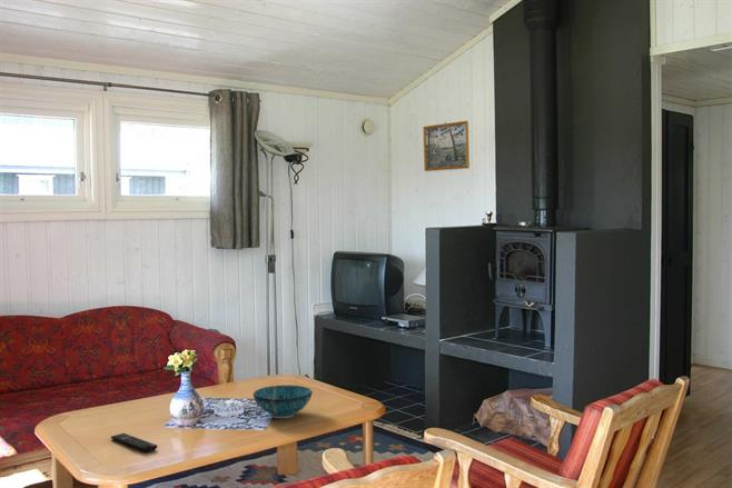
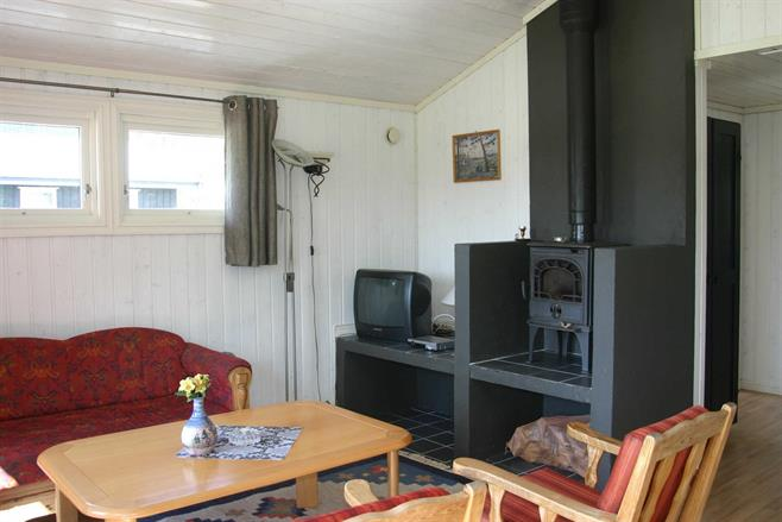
- decorative bowl [253,385,314,419]
- remote control [110,432,158,452]
